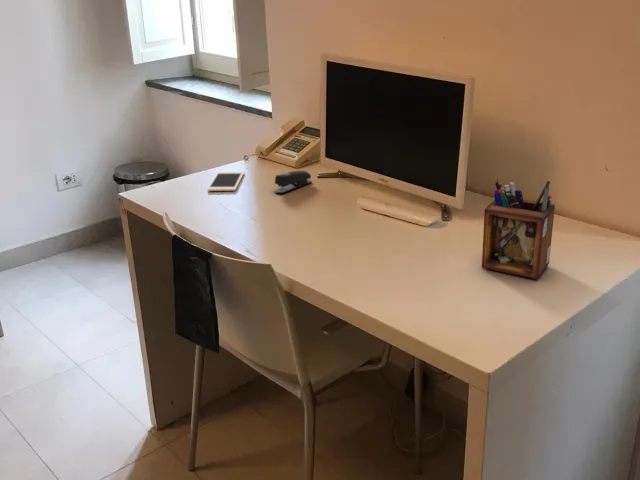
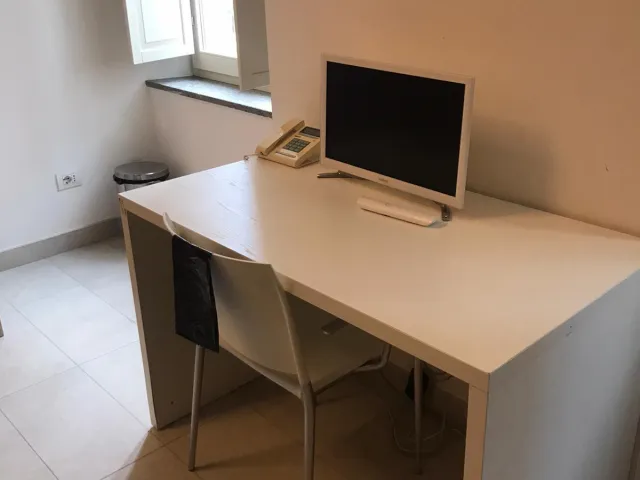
- cell phone [206,170,245,192]
- desk organizer [481,177,556,280]
- stapler [273,170,313,194]
